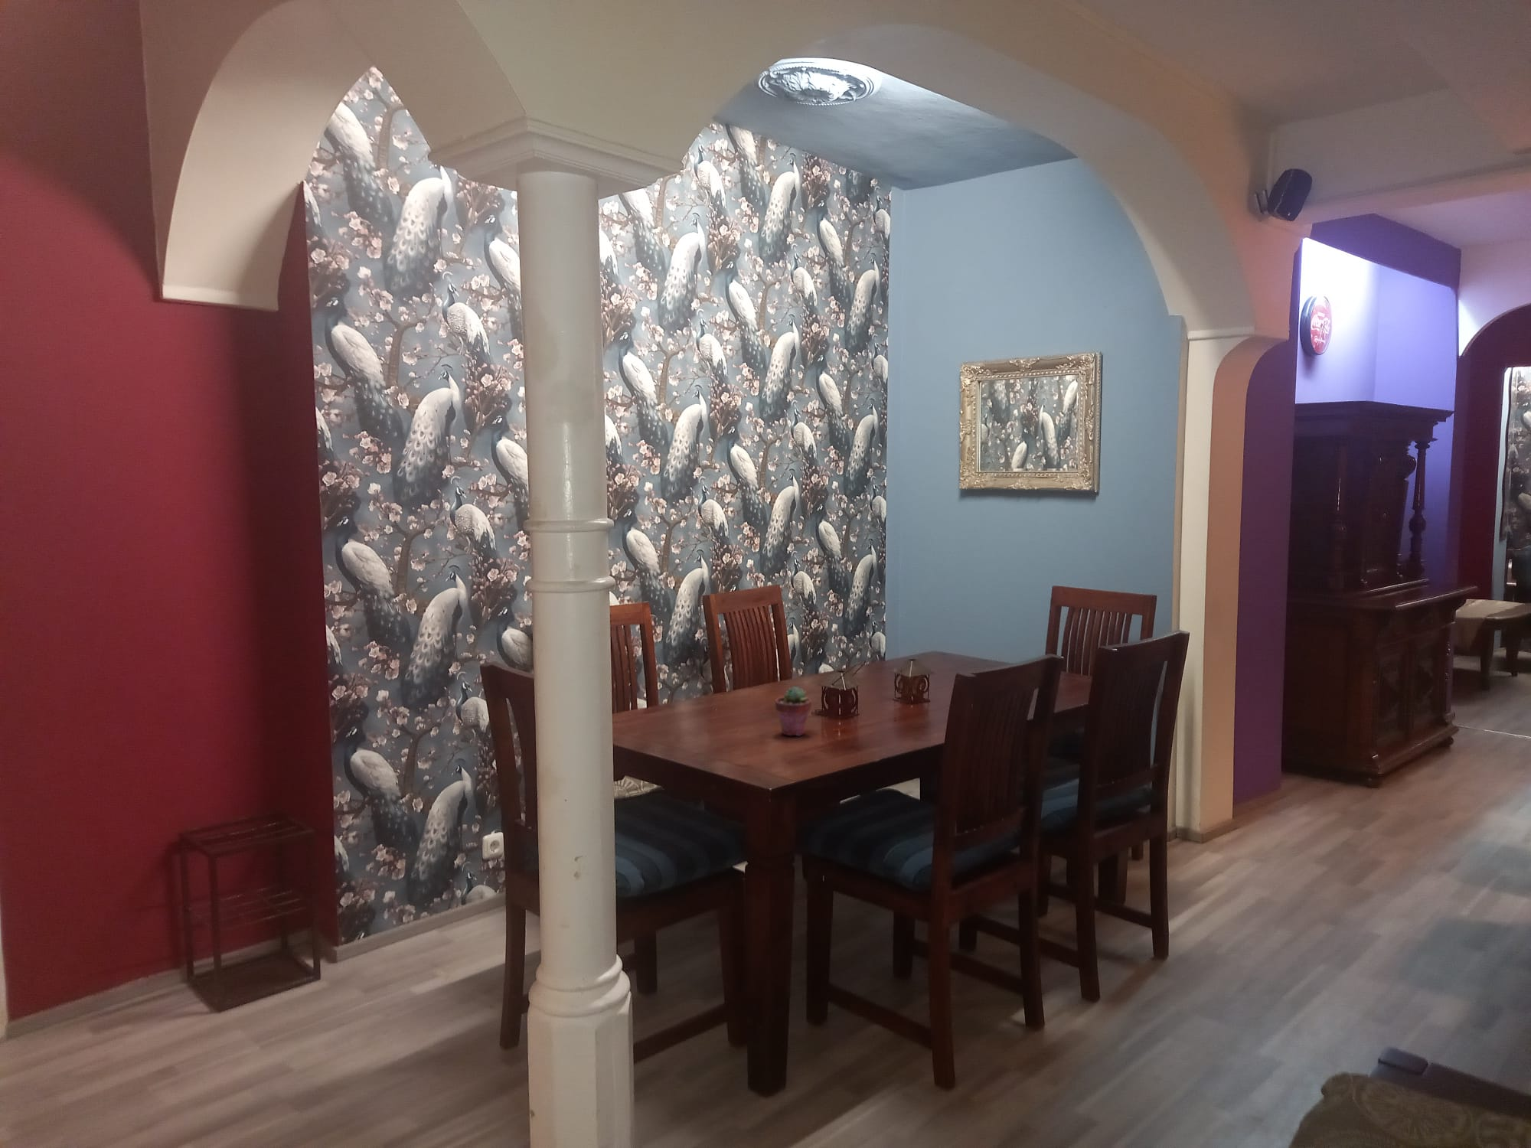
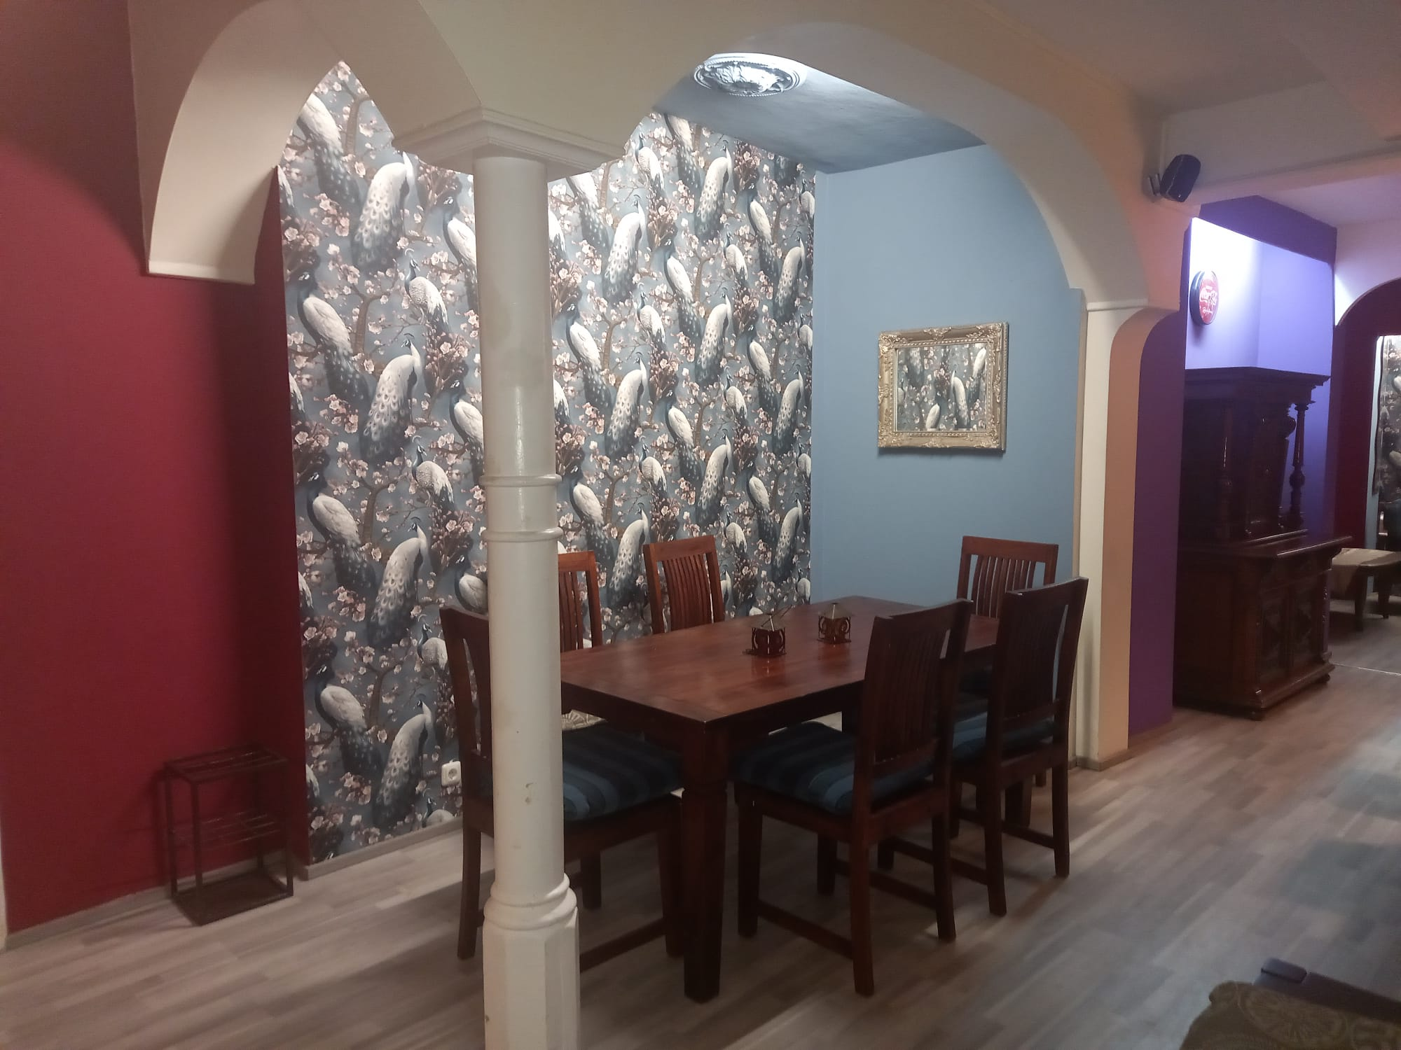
- potted succulent [775,685,813,737]
